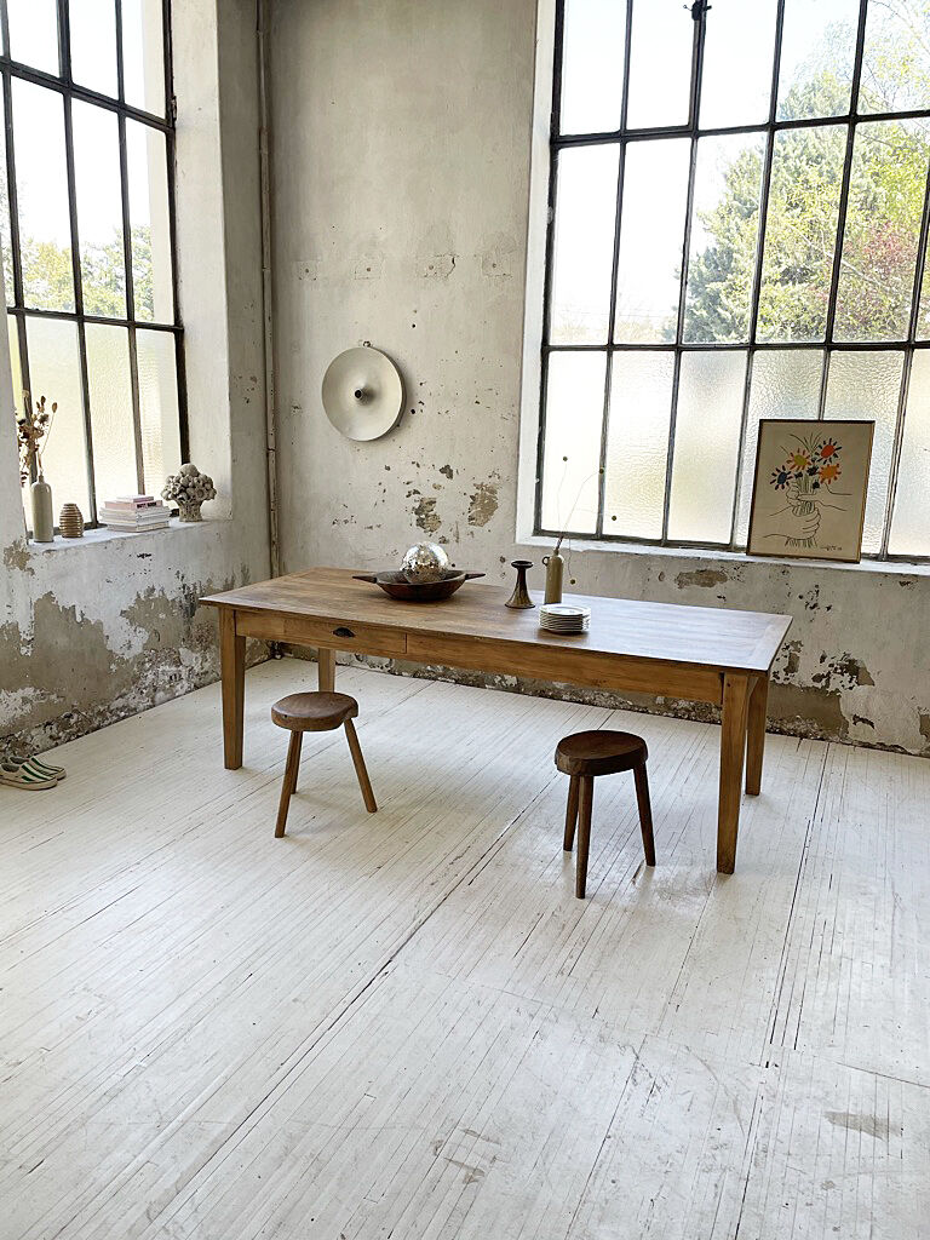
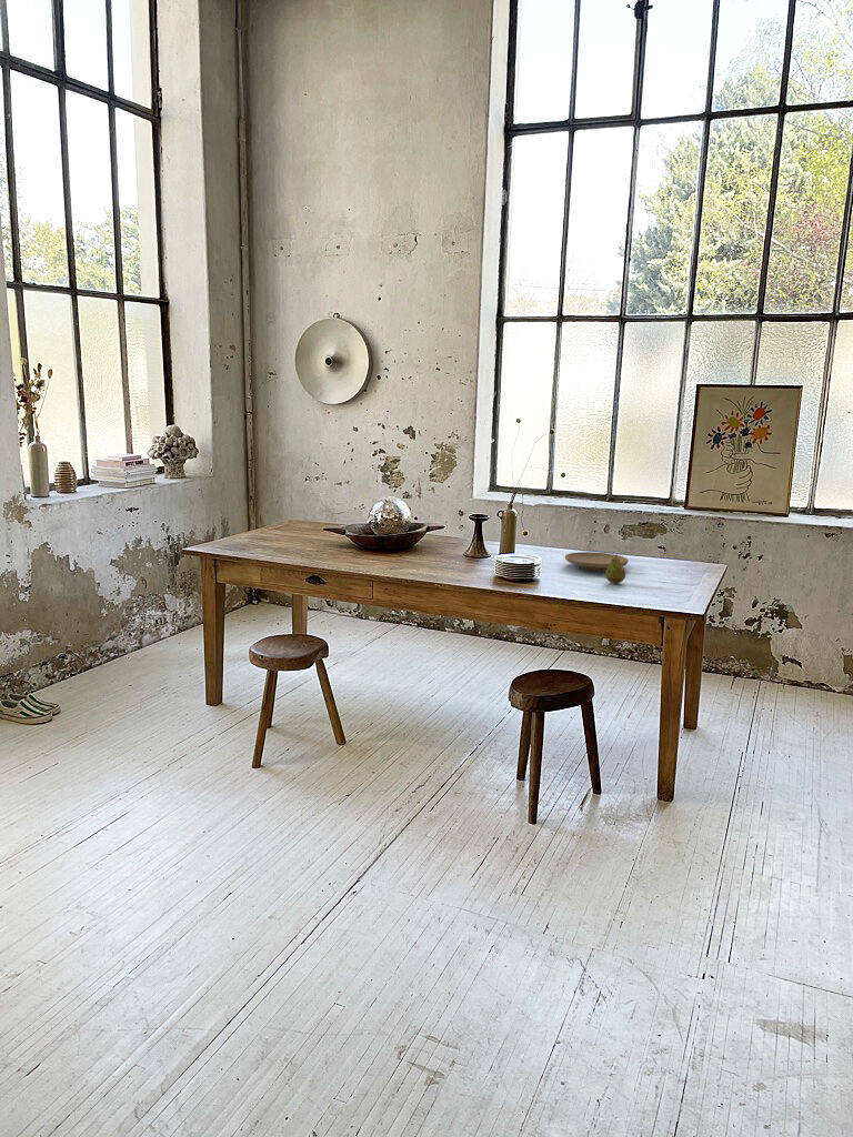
+ fruit [604,553,626,584]
+ plate [564,551,630,572]
